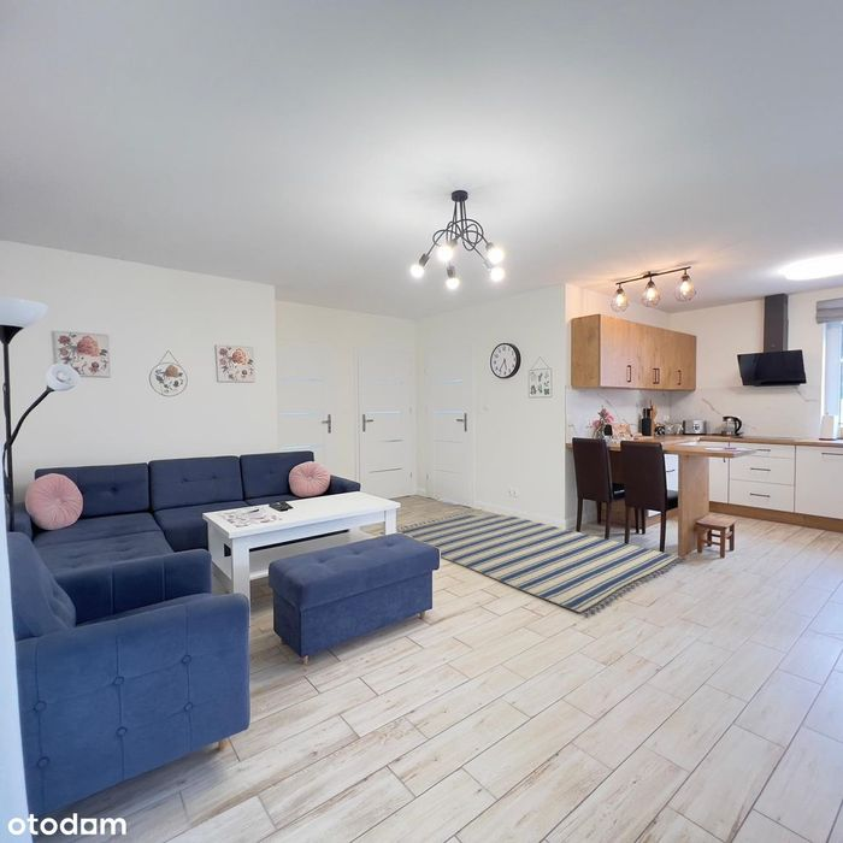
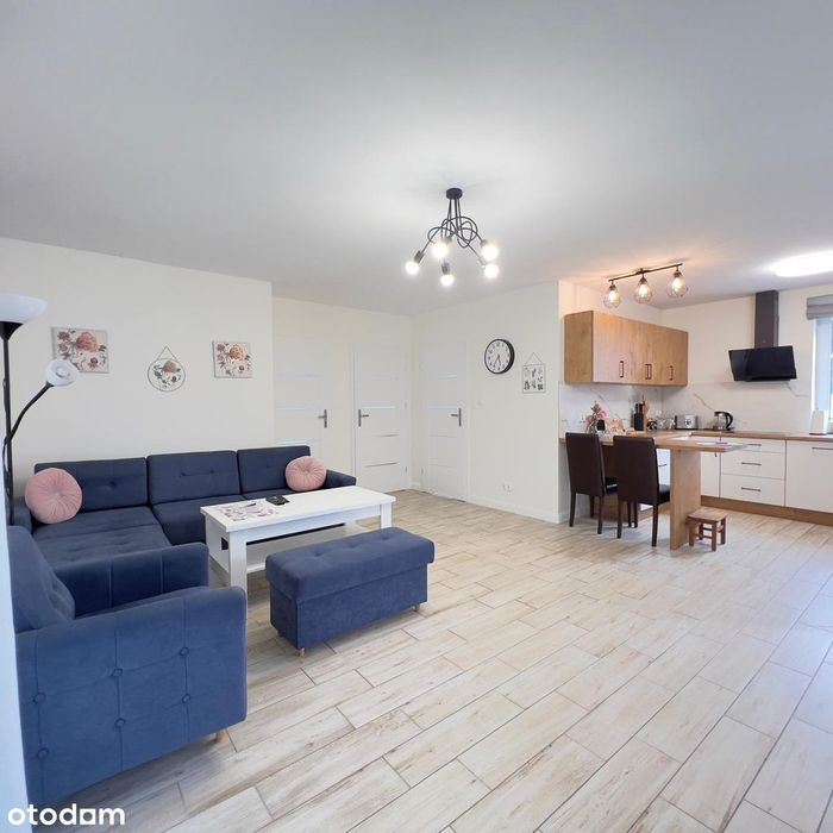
- rug [379,508,688,617]
